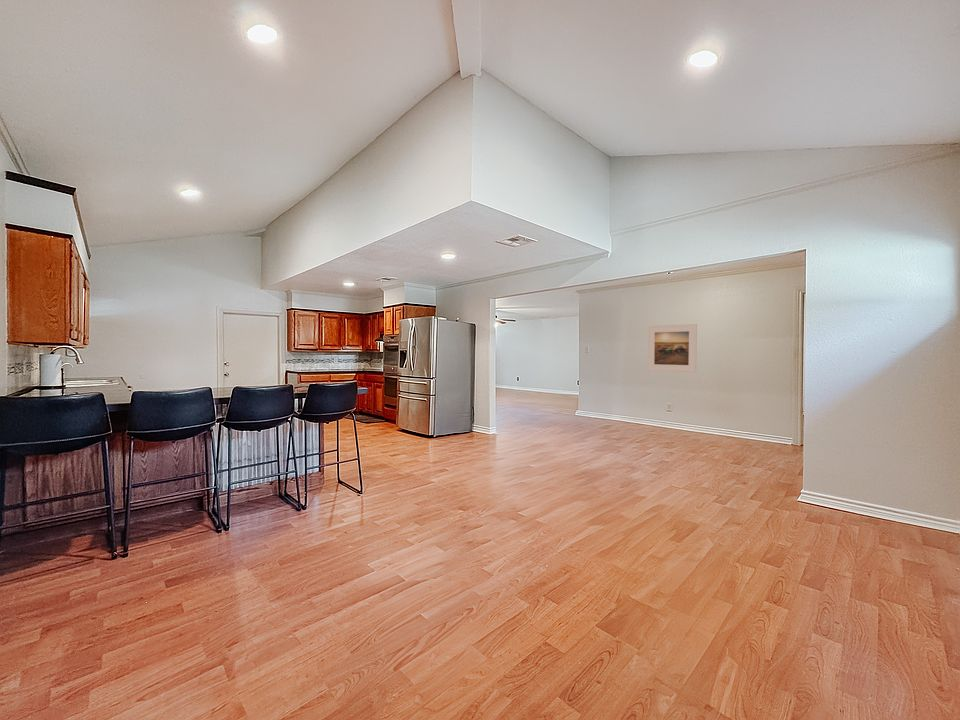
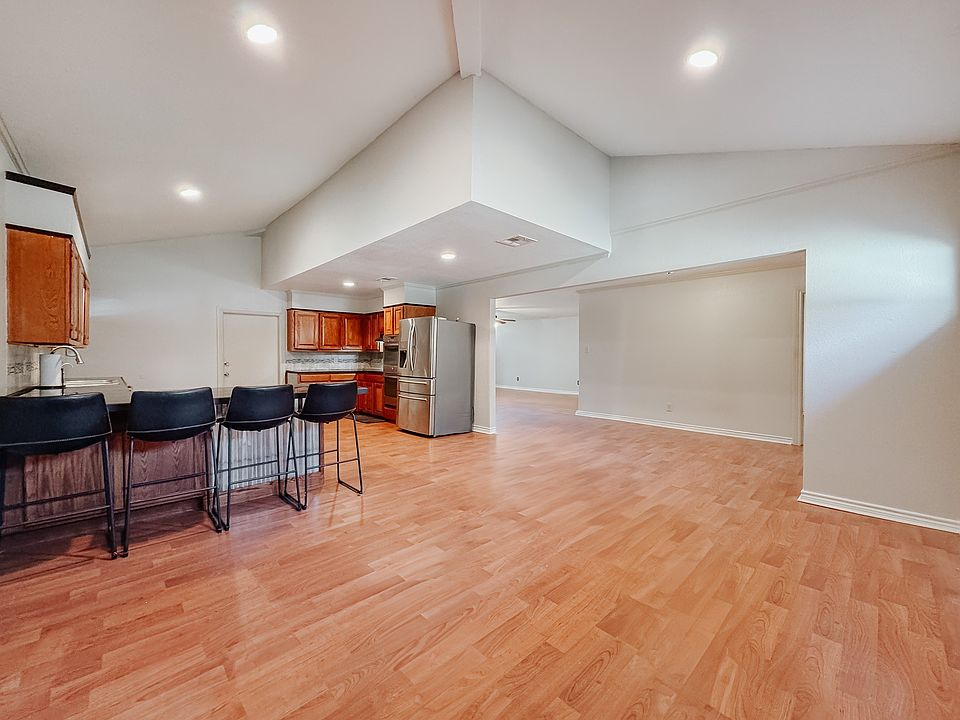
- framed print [647,323,698,373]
